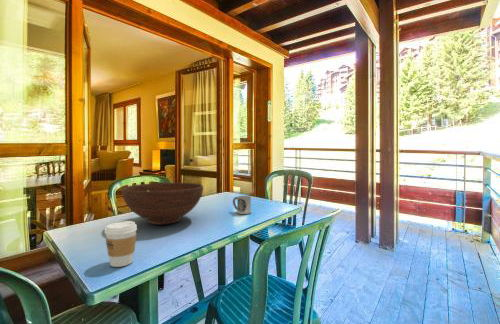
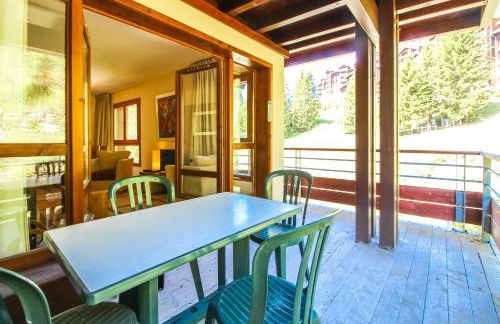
- coffee cup [103,220,138,268]
- cup [232,195,252,215]
- fruit bowl [121,182,204,226]
